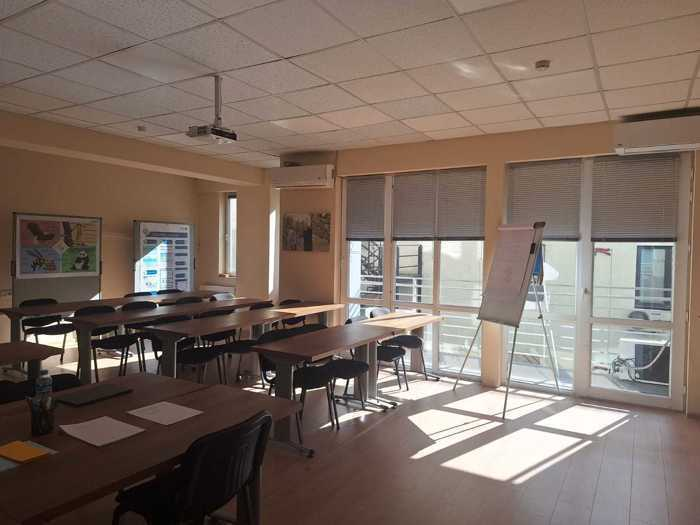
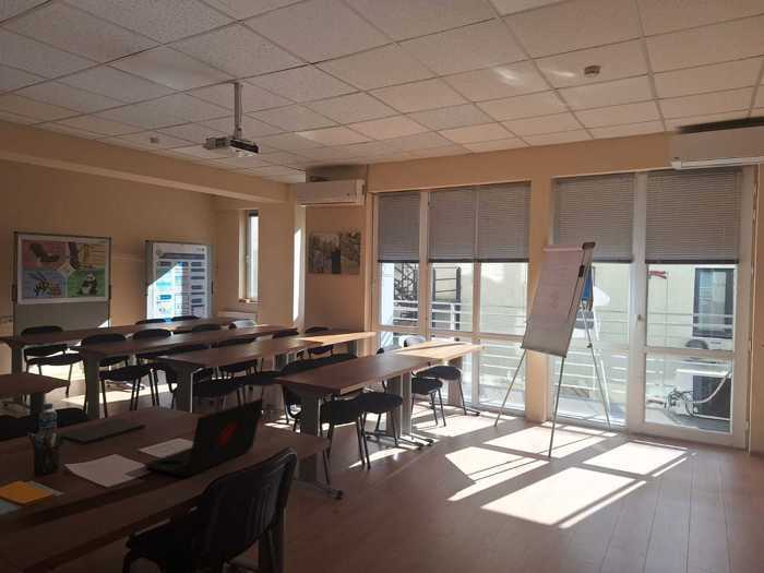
+ laptop [143,397,265,478]
